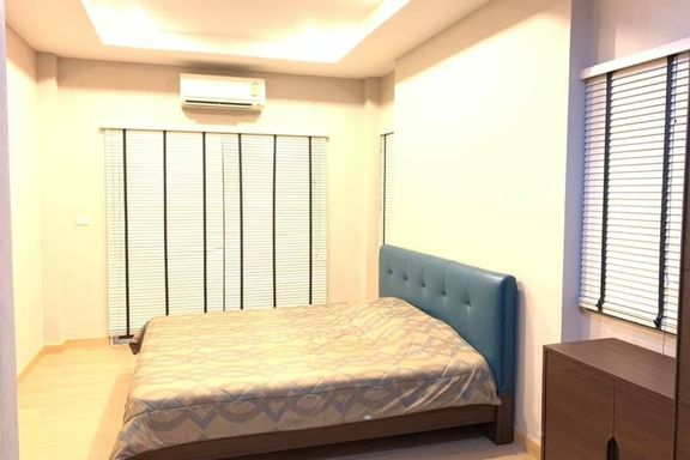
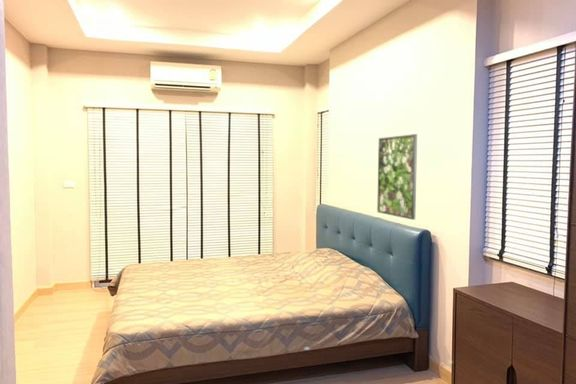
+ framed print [376,133,418,221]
